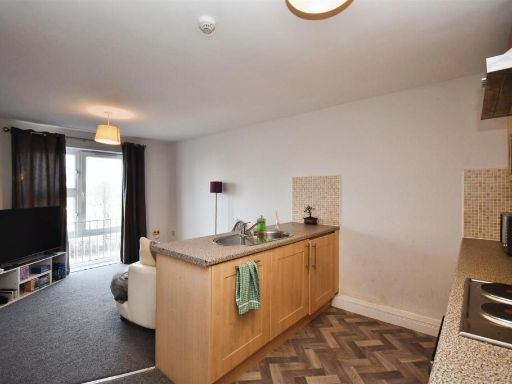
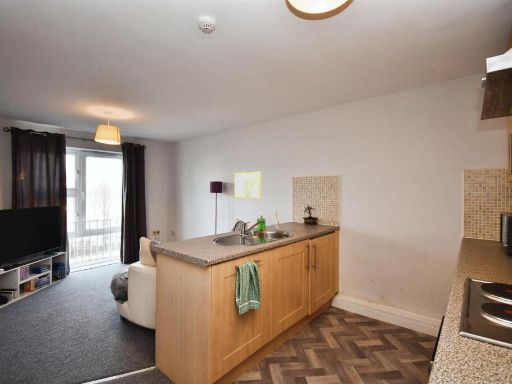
+ wall art [233,171,262,200]
